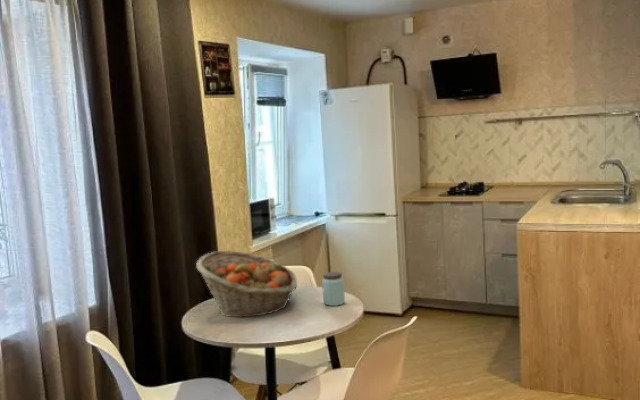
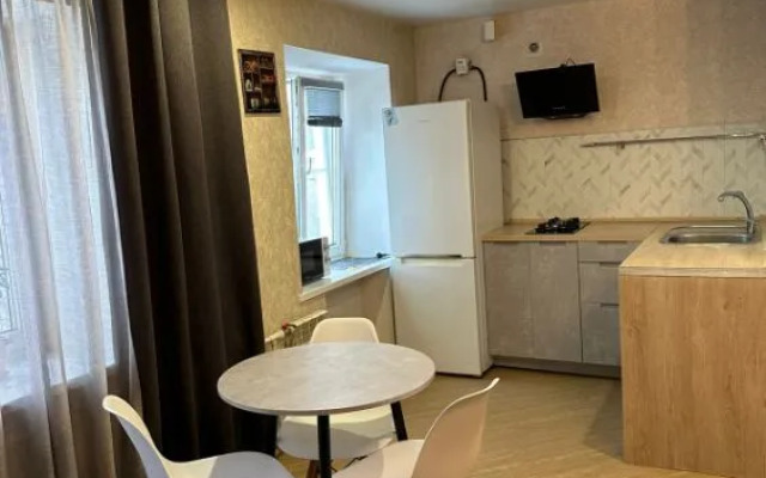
- peanut butter [321,271,346,307]
- fruit basket [195,250,298,318]
